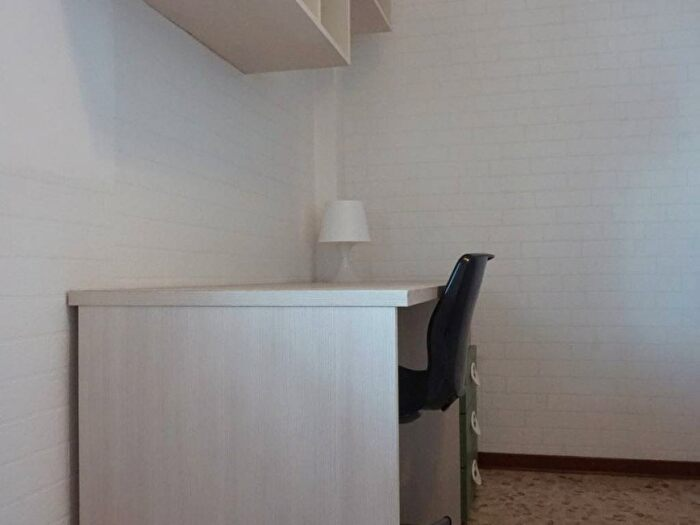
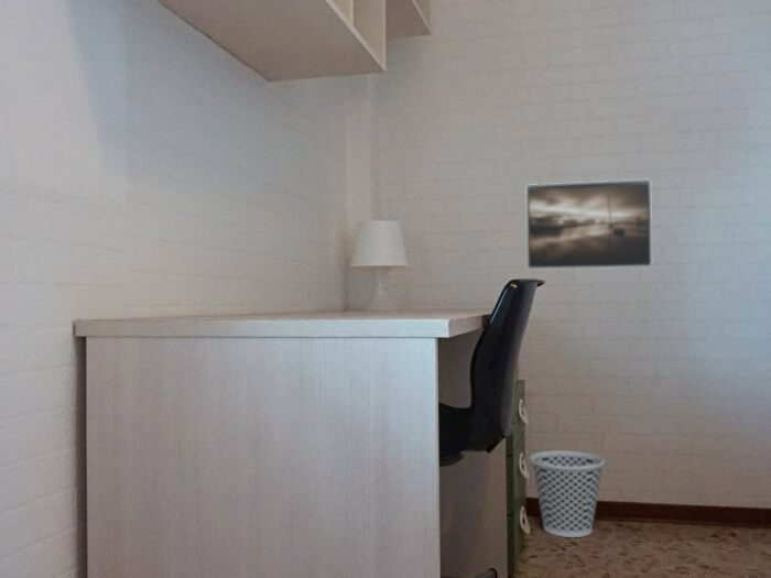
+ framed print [525,178,653,271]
+ wastebasket [529,449,606,538]
